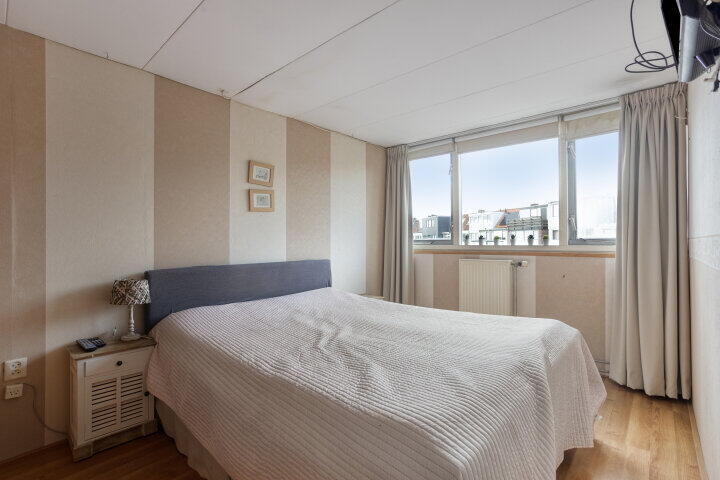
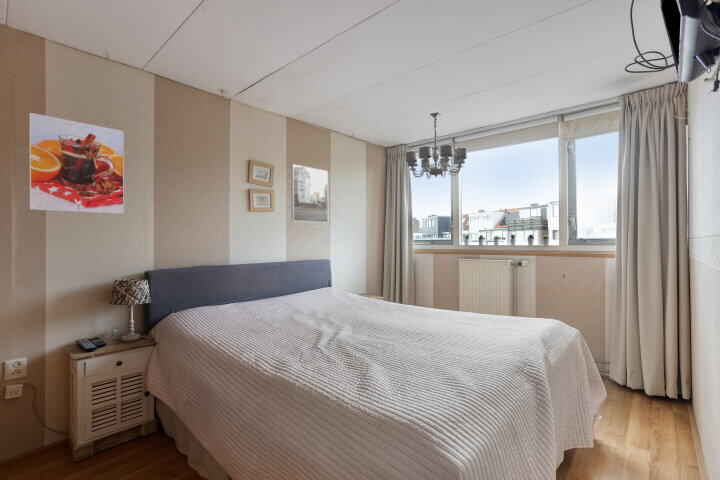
+ chandelier [405,111,468,180]
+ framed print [290,163,329,224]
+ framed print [28,112,125,215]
